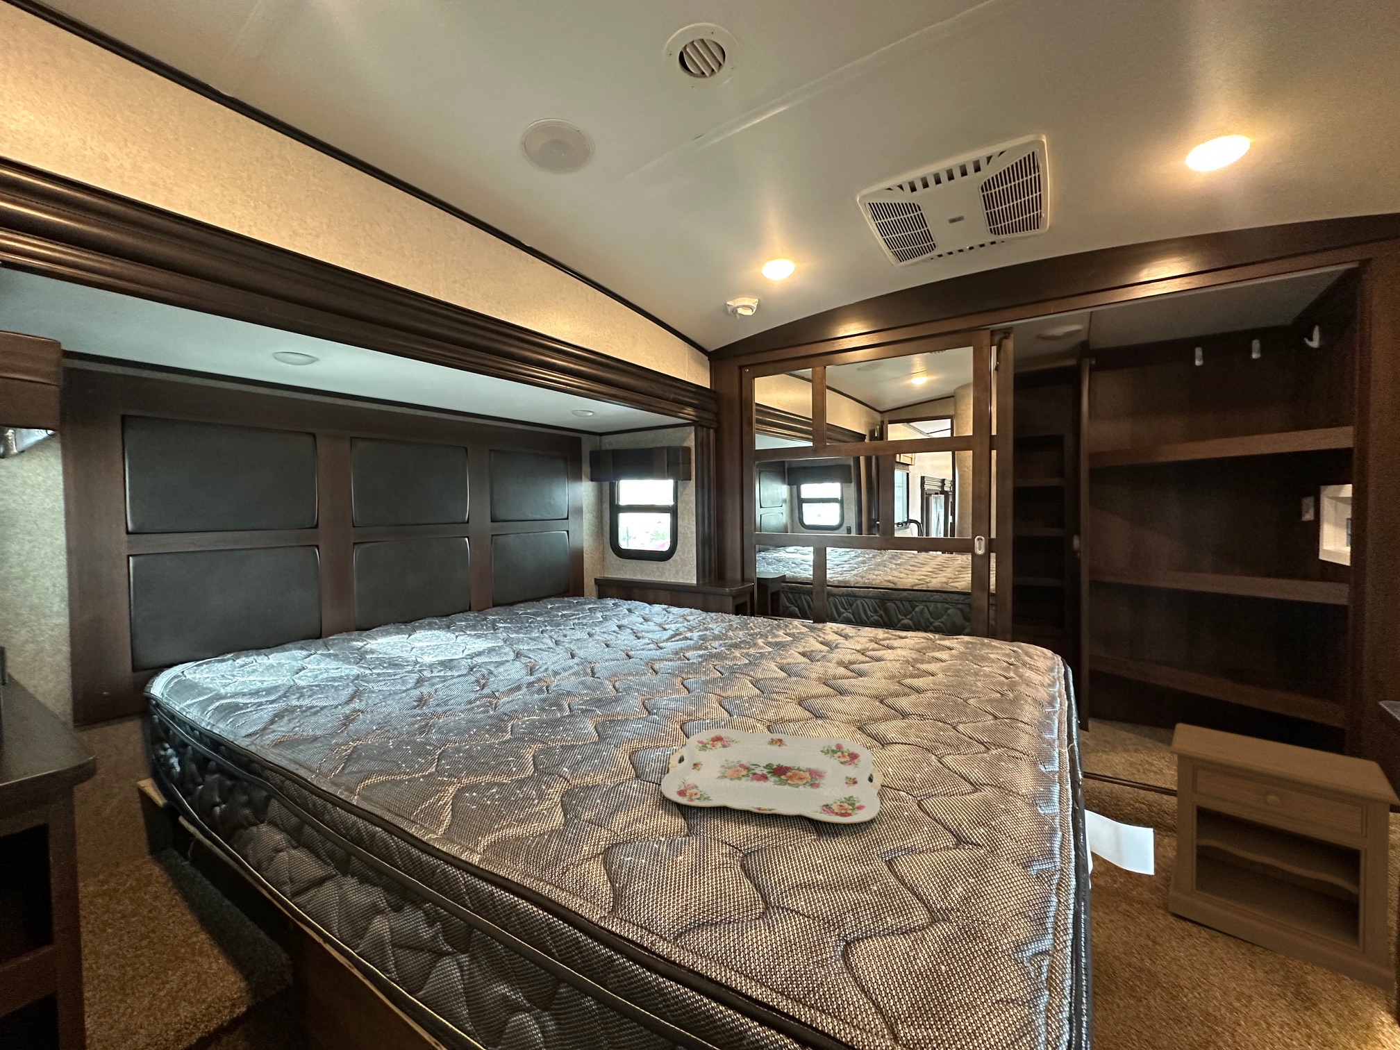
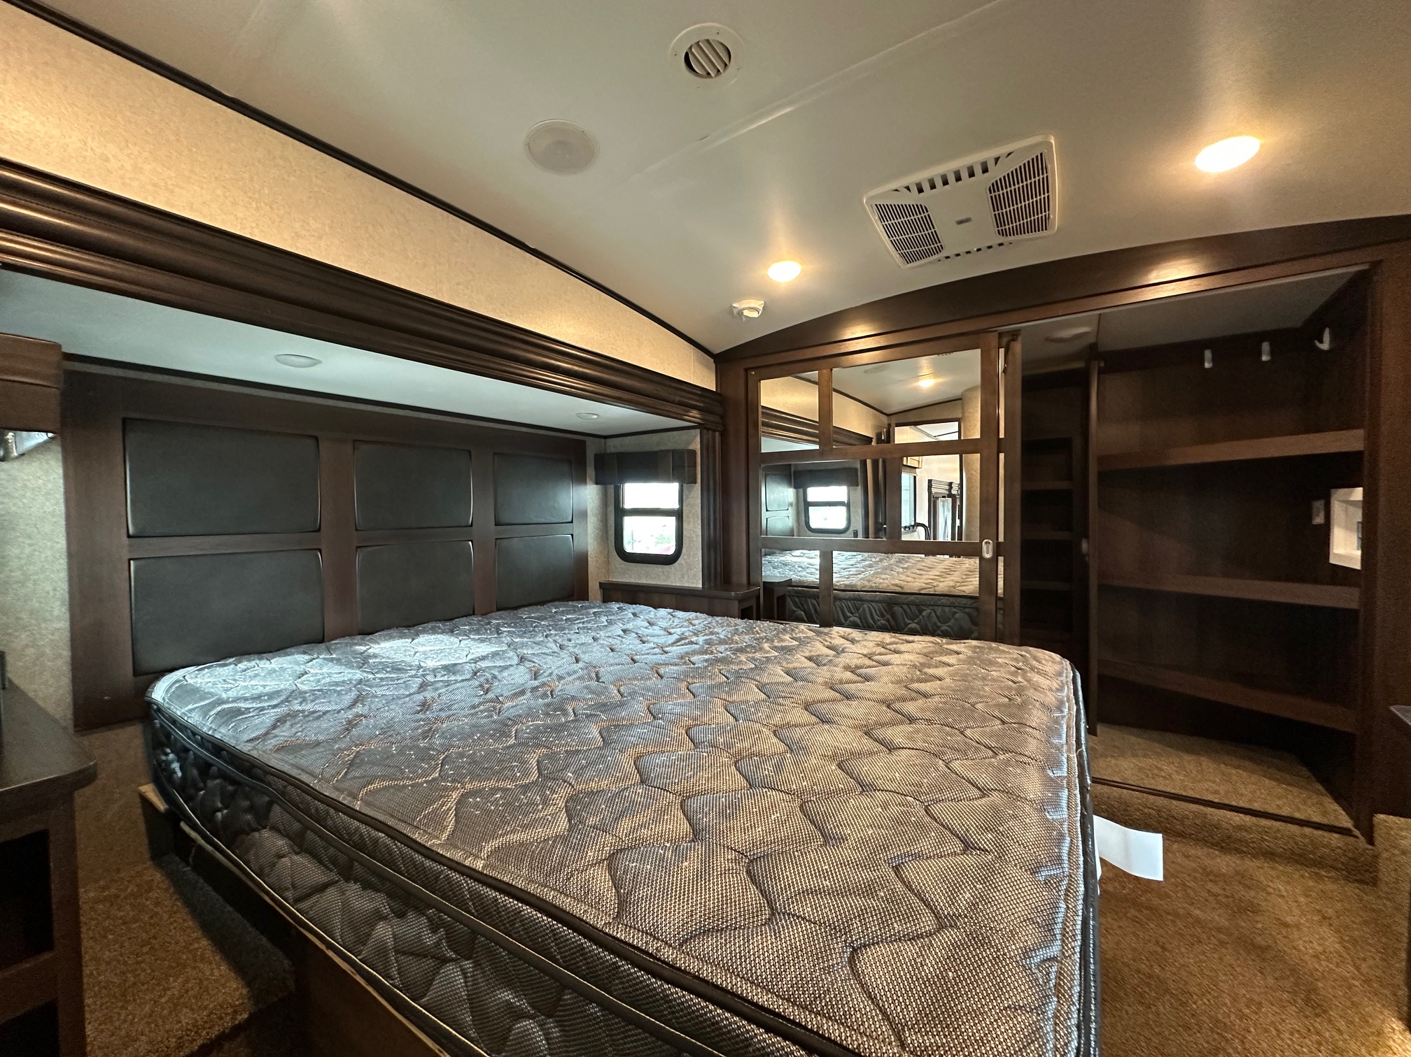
- serving tray [660,728,884,824]
- nightstand [1167,722,1400,994]
